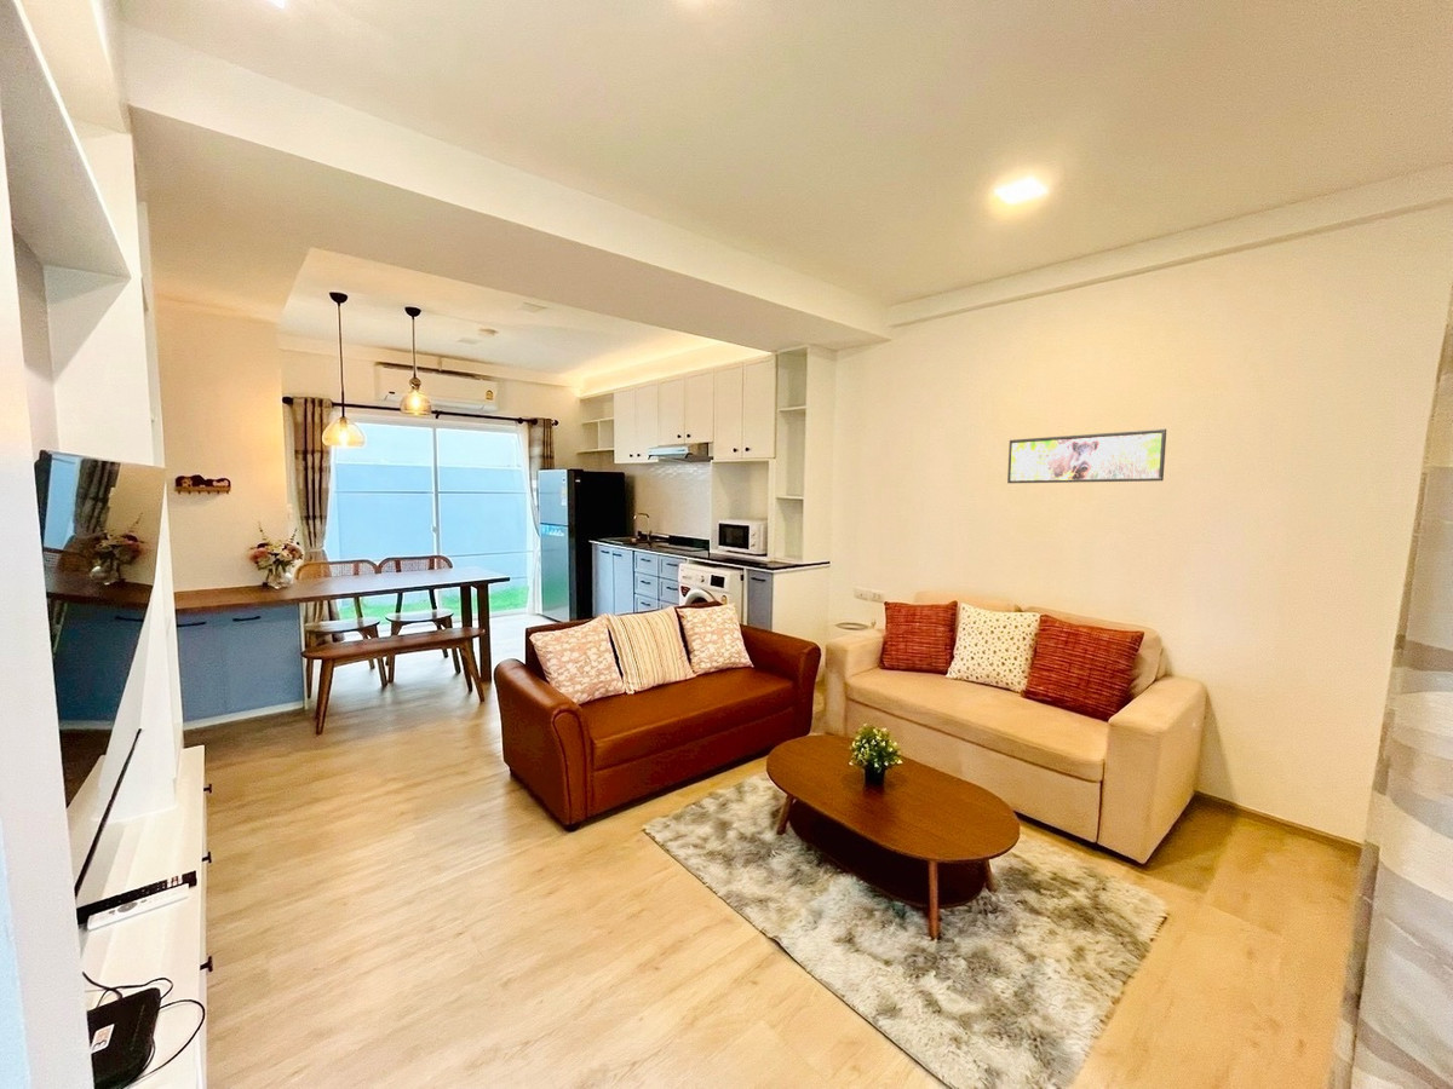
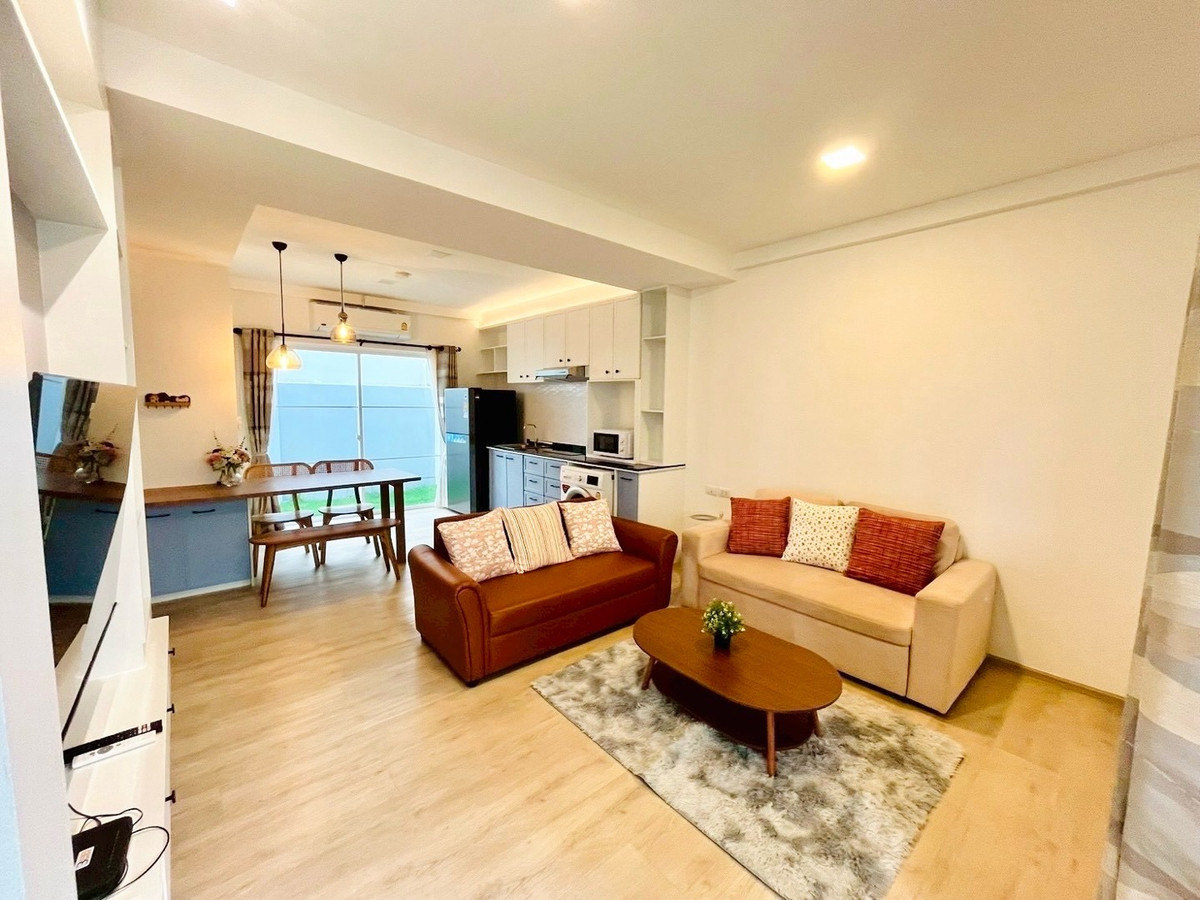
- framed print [1006,427,1167,484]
